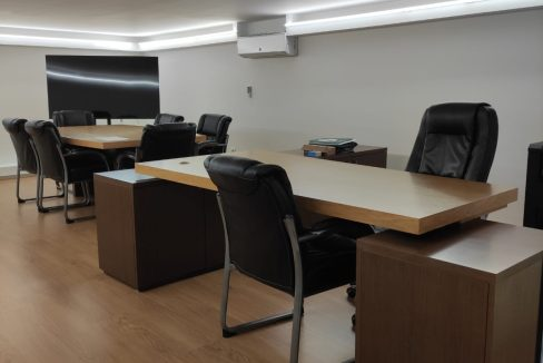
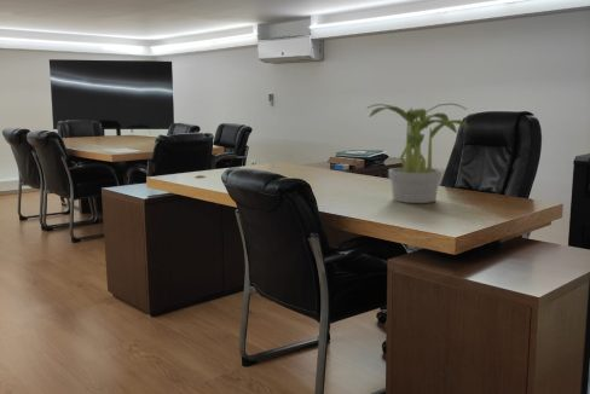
+ potted plant [365,103,469,204]
